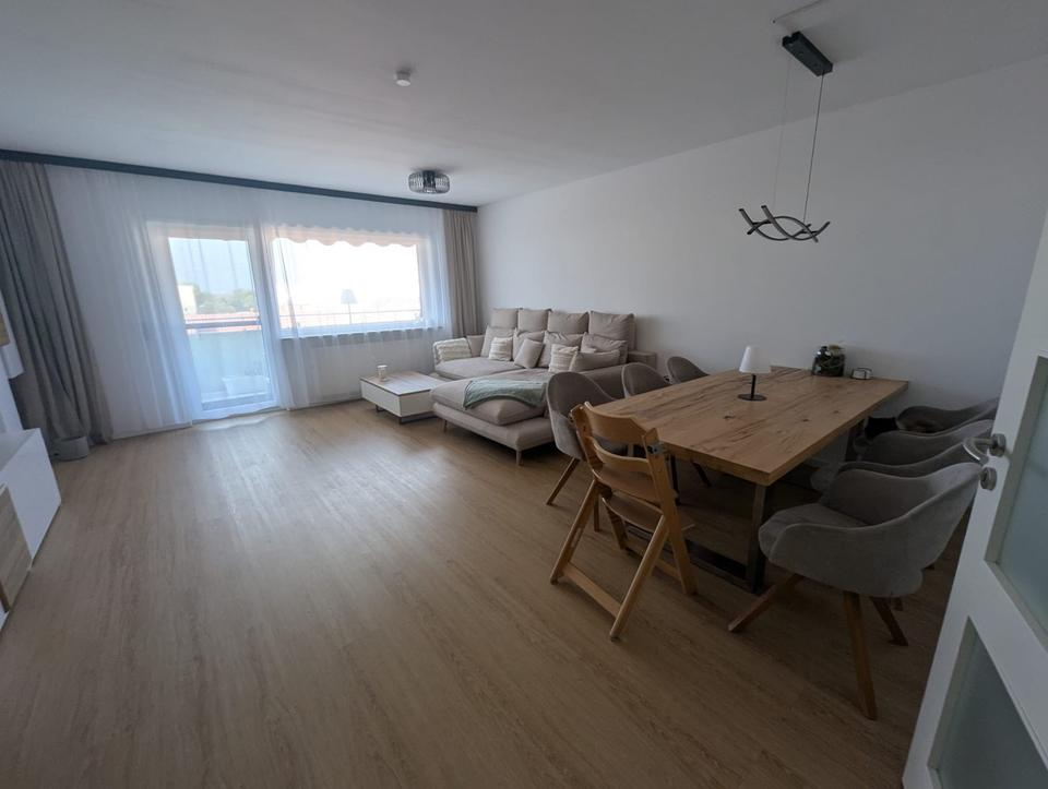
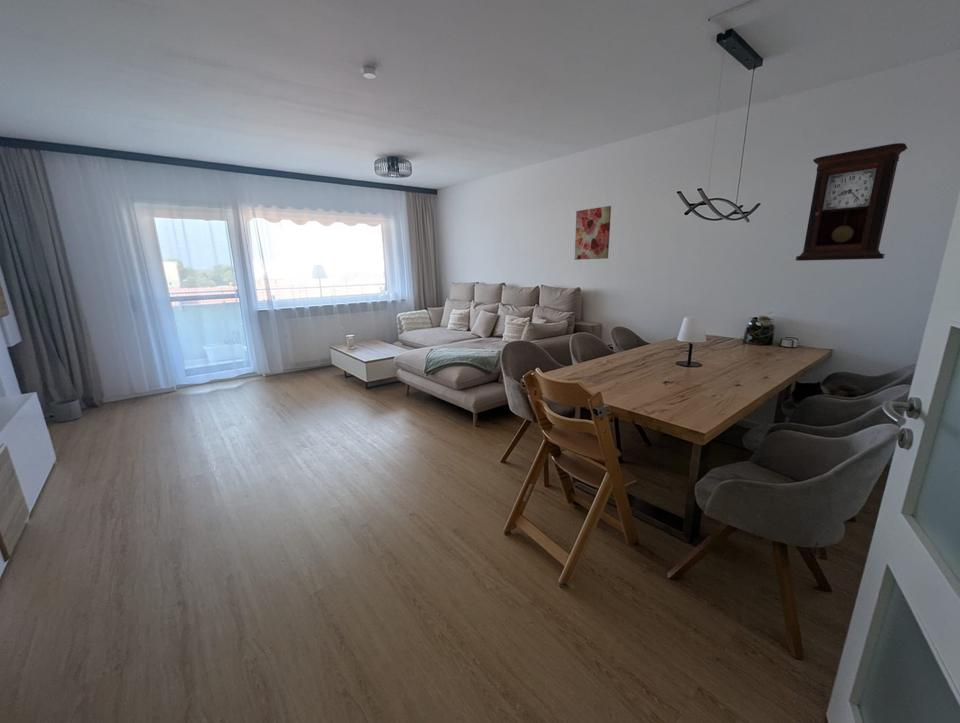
+ wall art [574,205,612,261]
+ pendulum clock [795,142,908,262]
